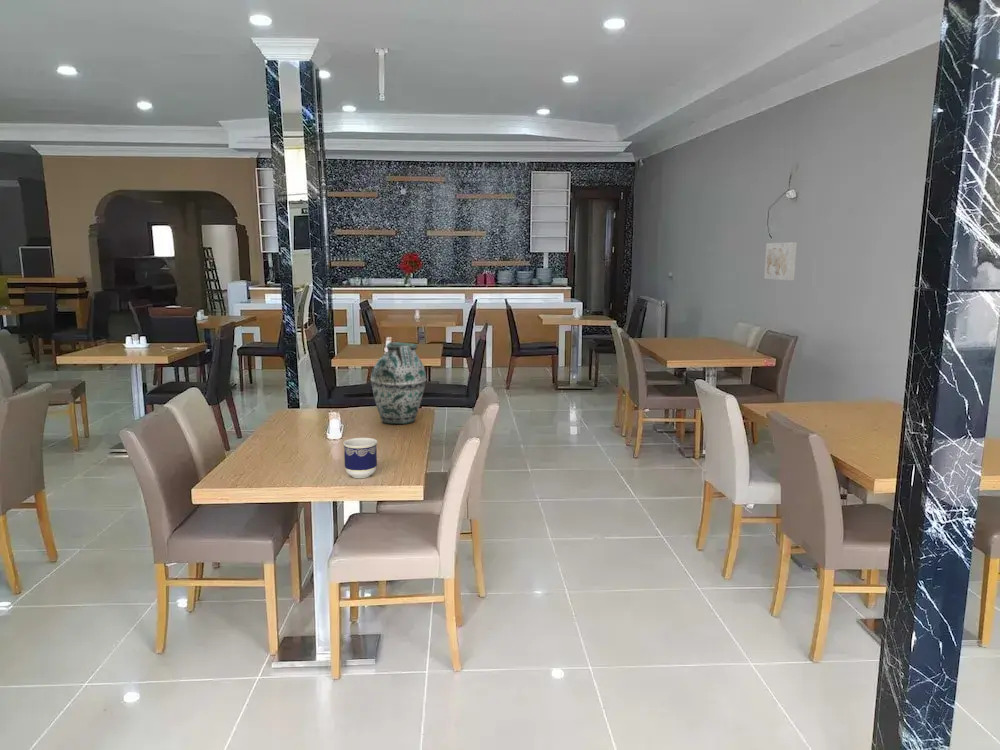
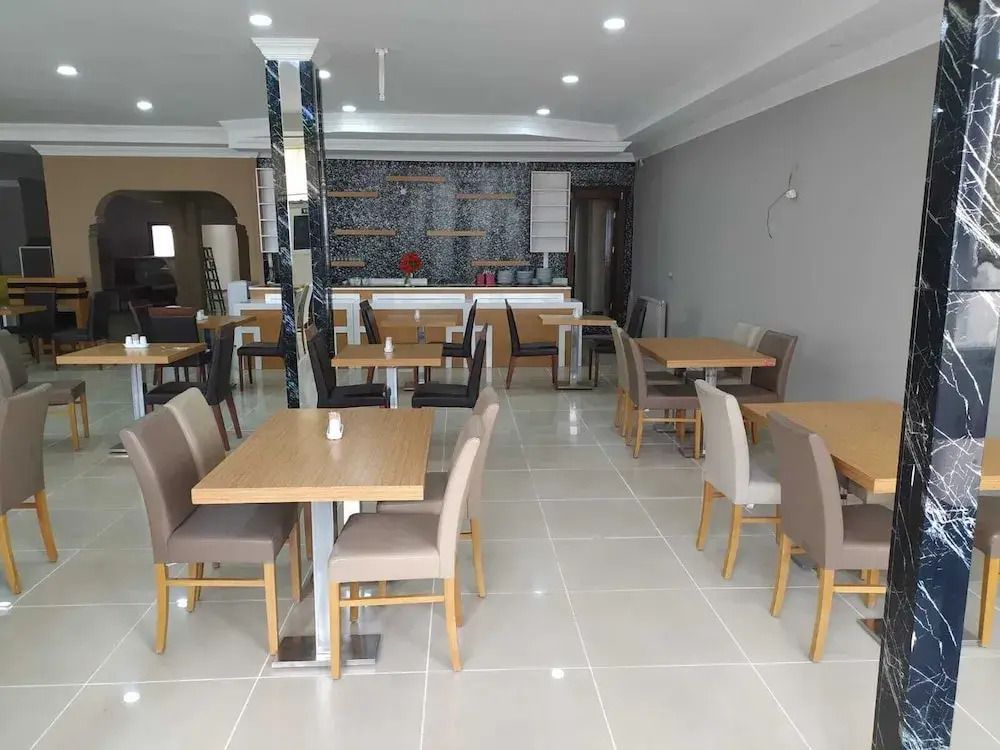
- vase [369,341,428,425]
- cup [342,437,378,479]
- wall art [763,241,798,281]
